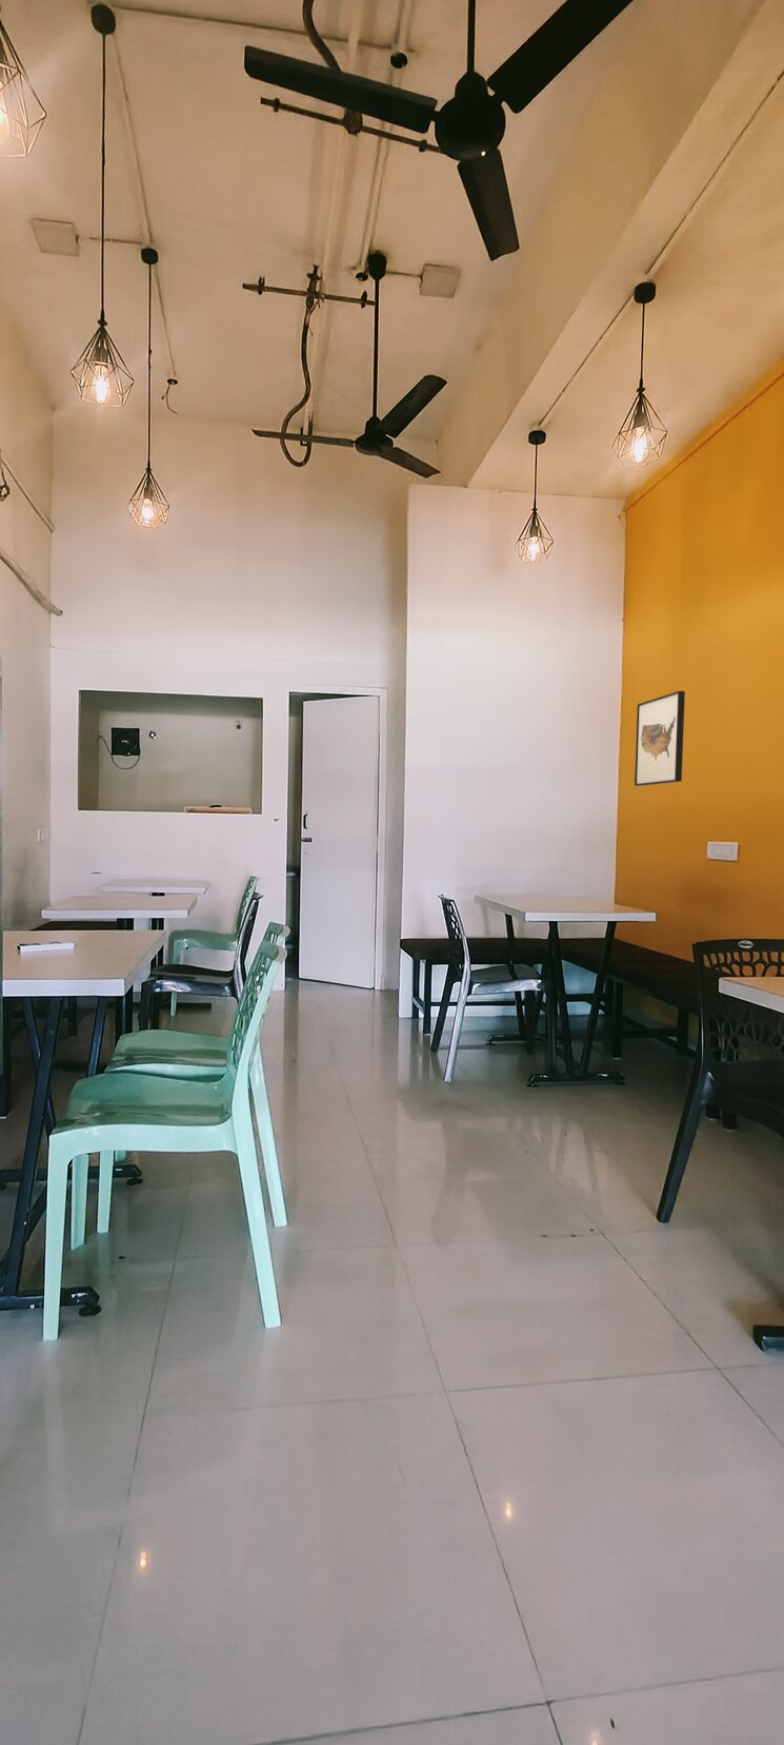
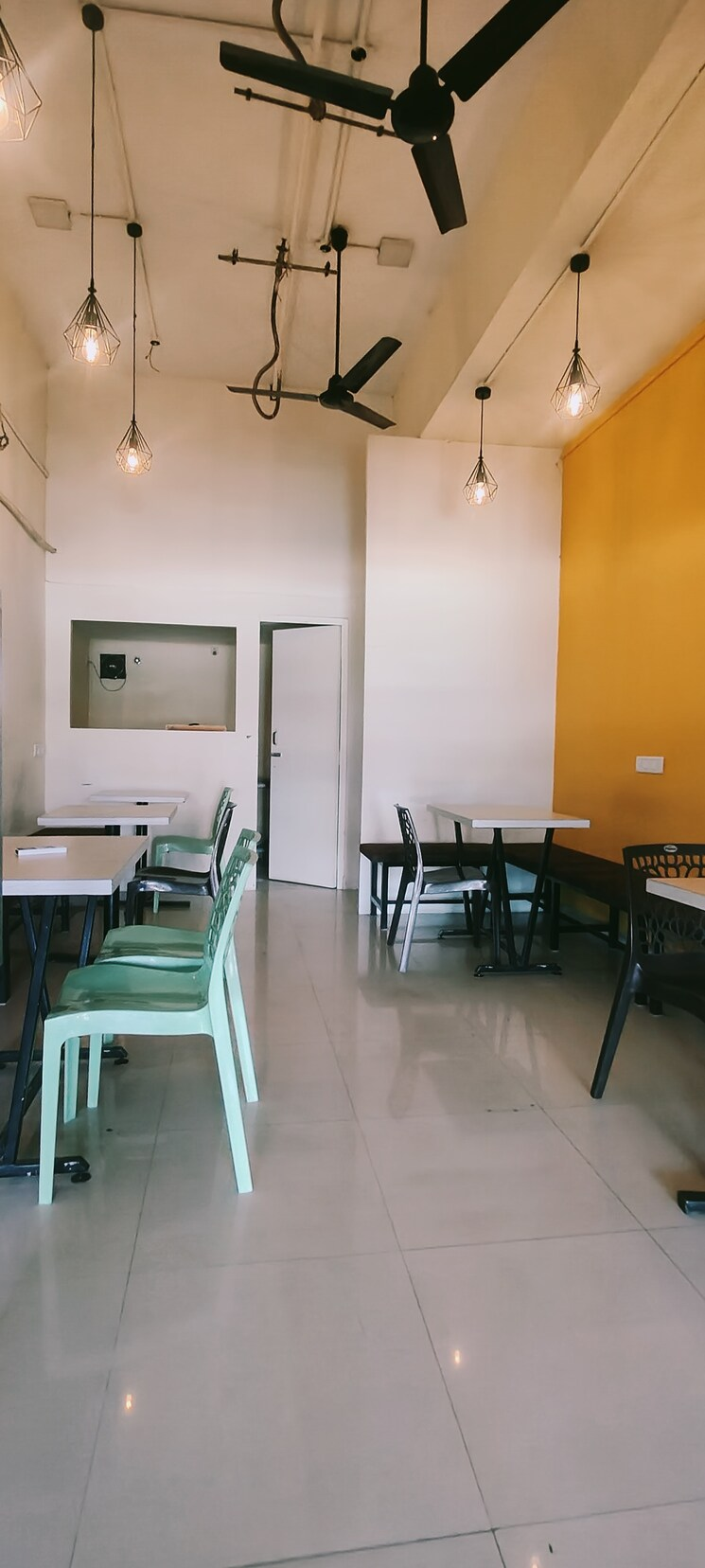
- wall art [634,690,686,787]
